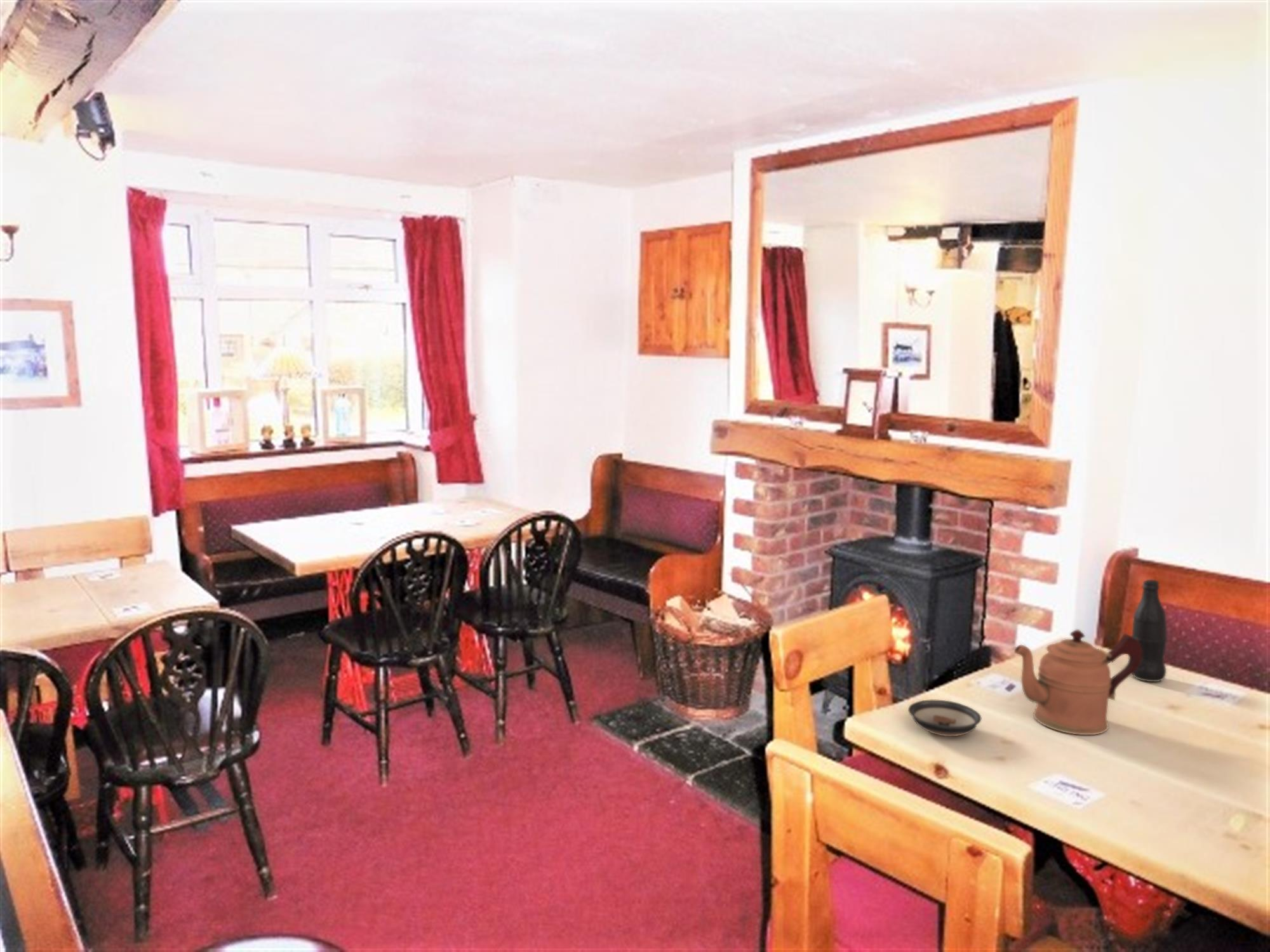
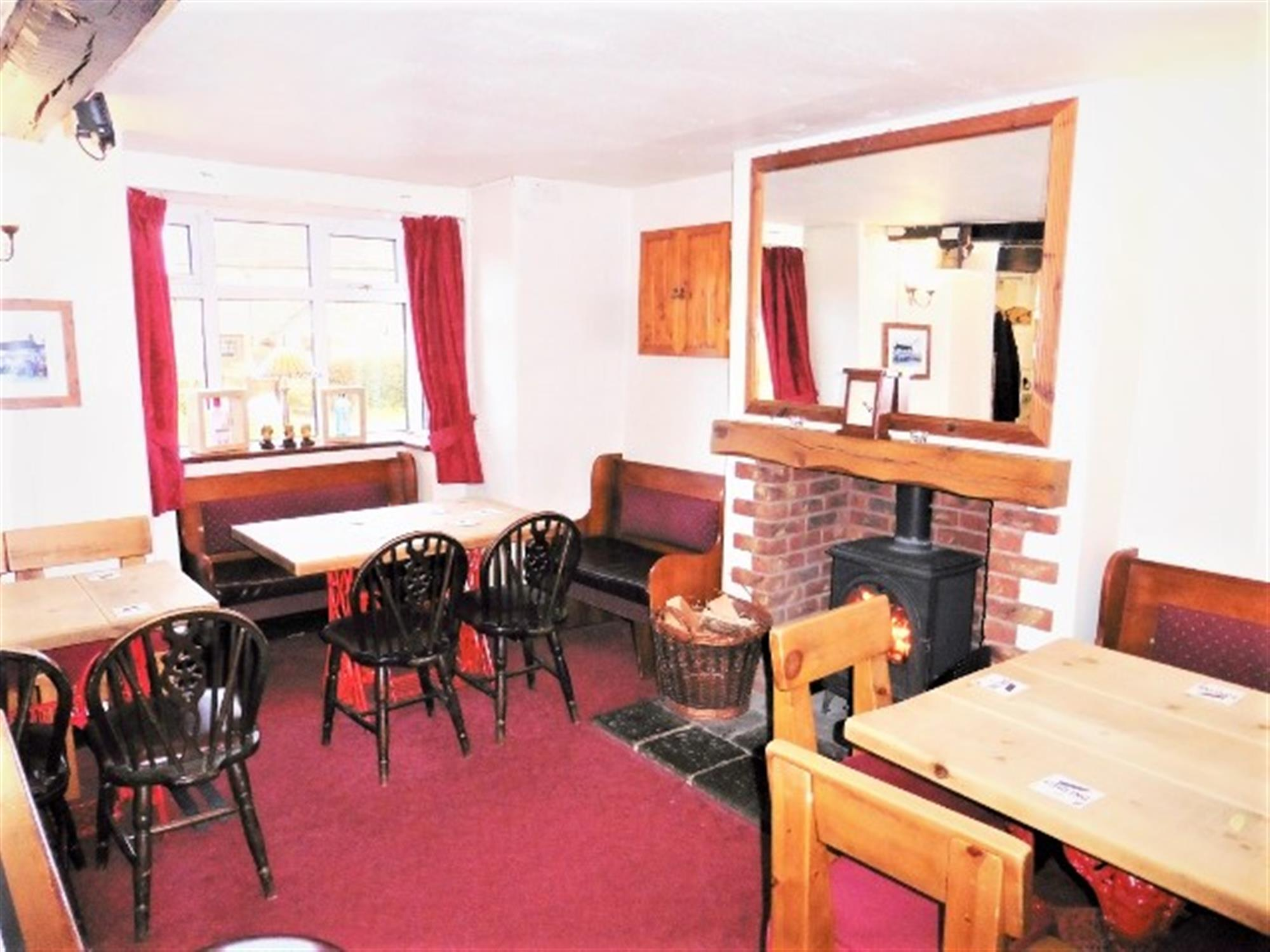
- saucer [907,699,982,737]
- coffeepot [1013,628,1142,736]
- bottle [1131,579,1168,682]
